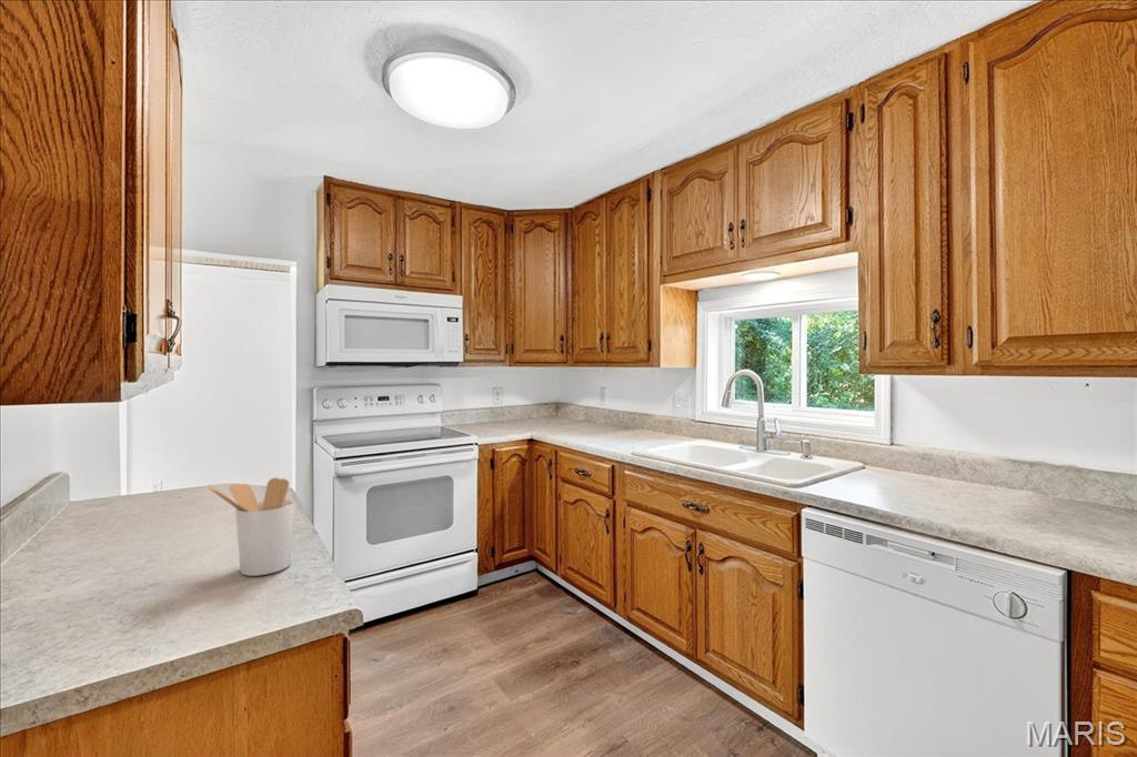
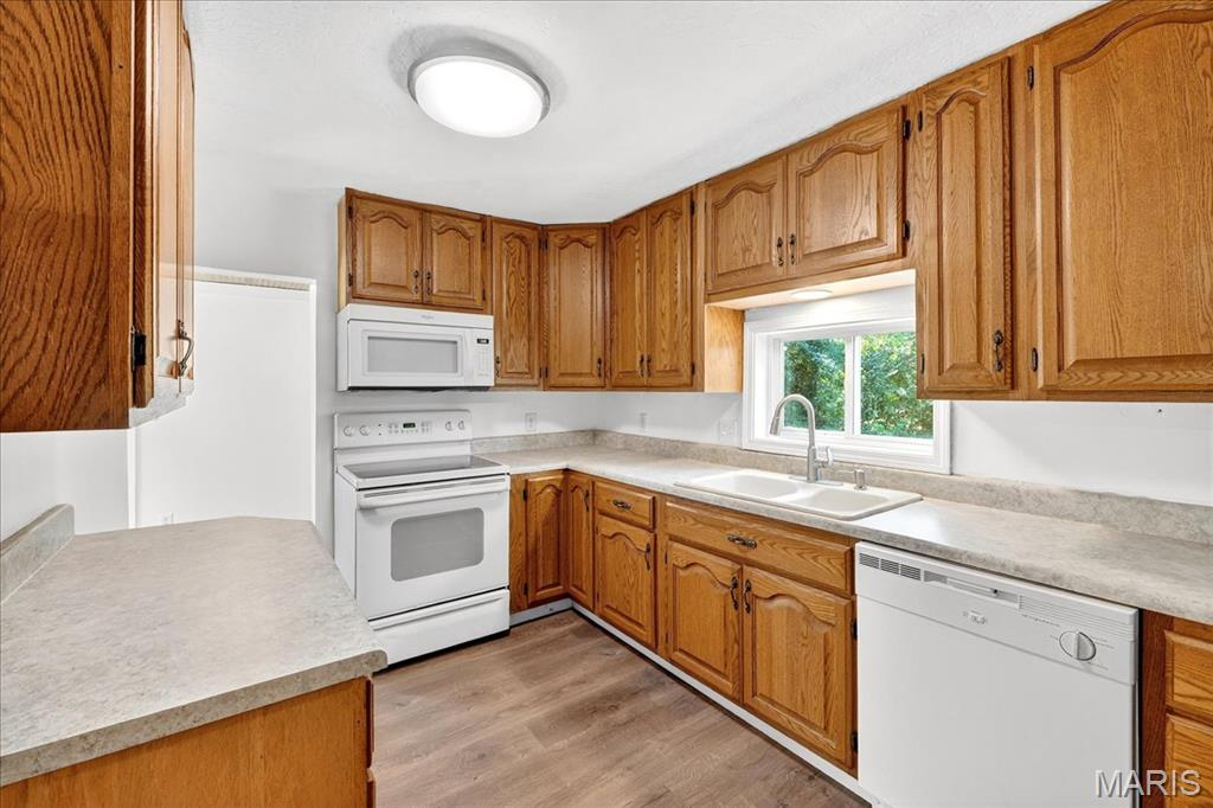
- utensil holder [208,476,295,577]
